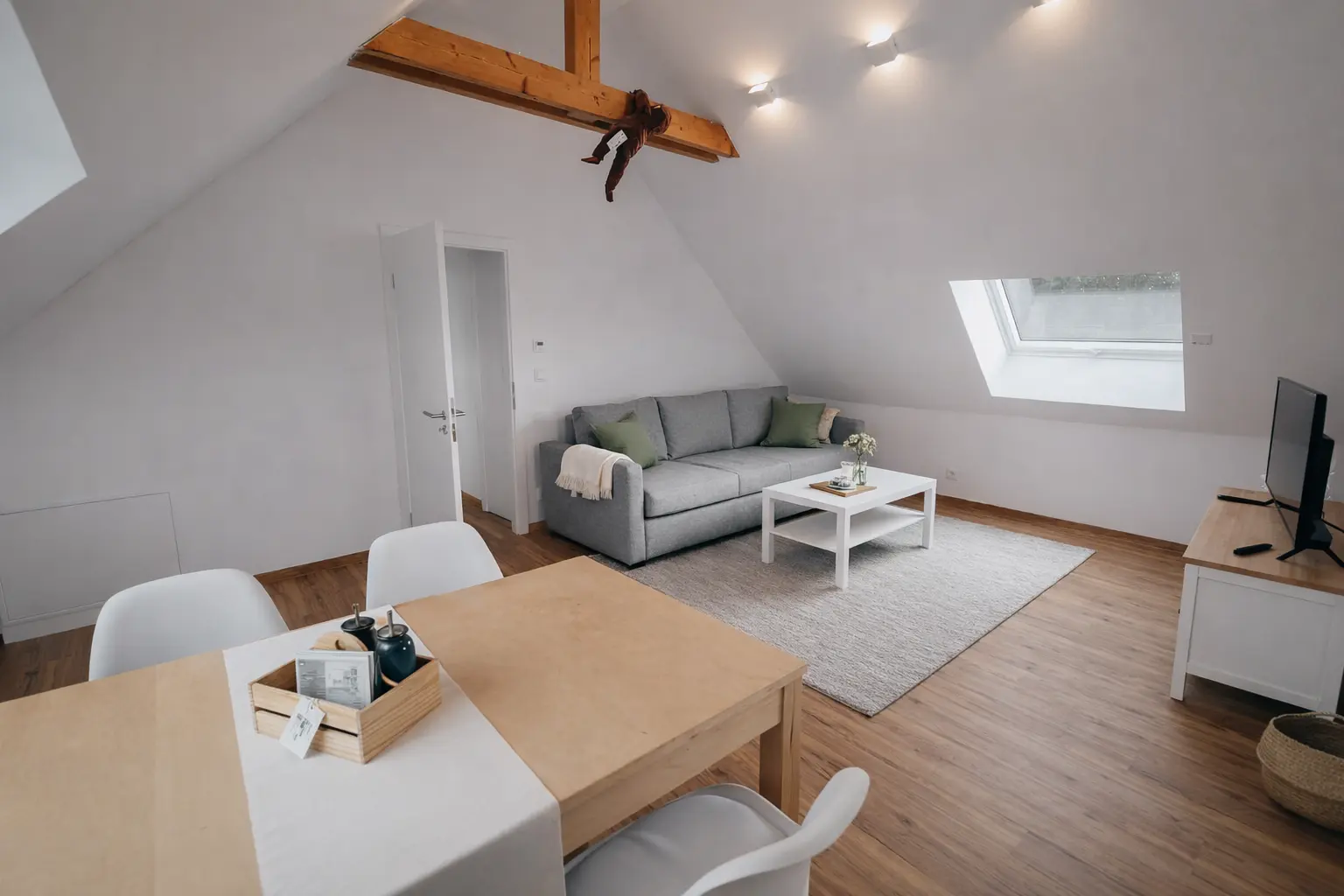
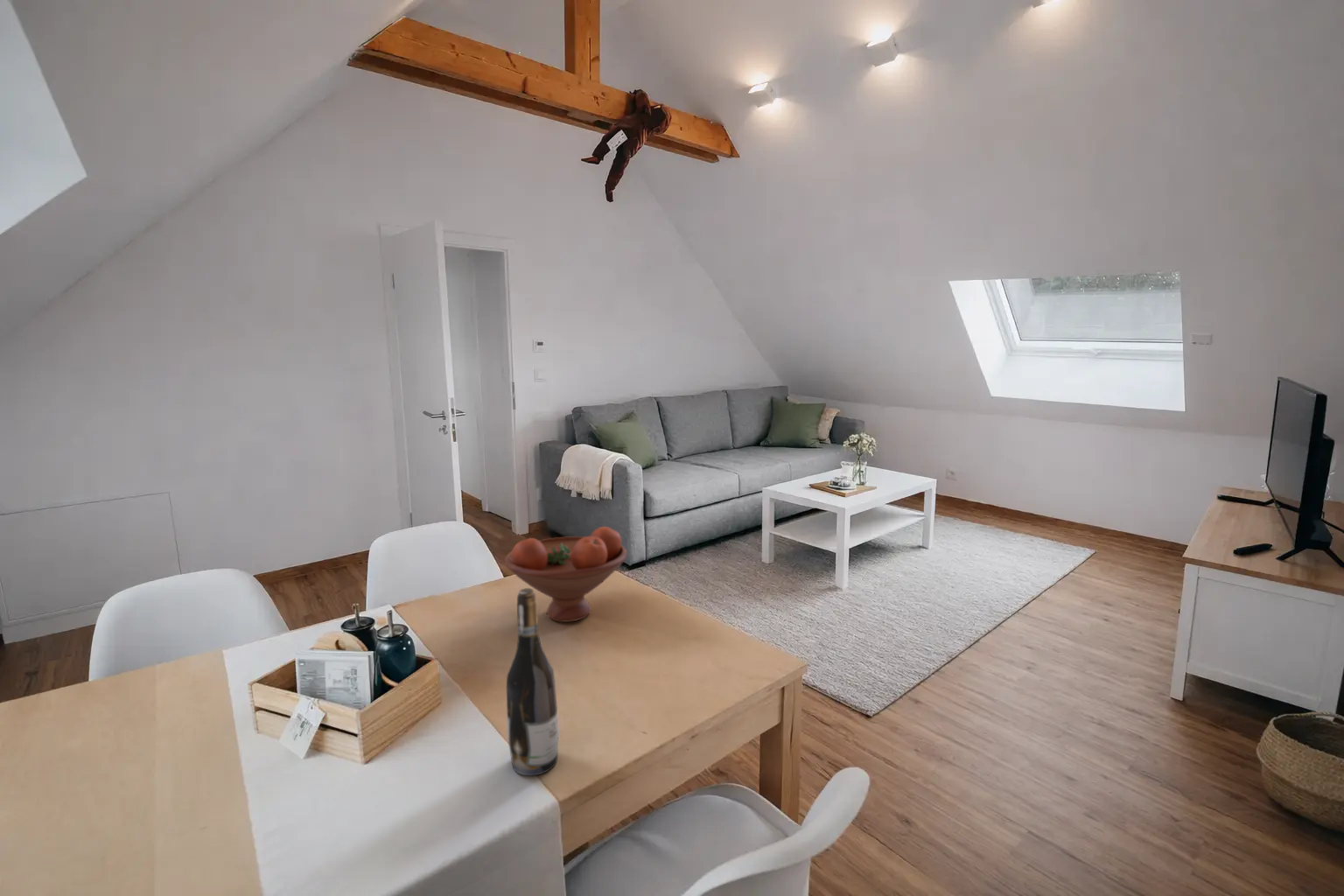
+ wine bottle [506,587,560,776]
+ fruit bowl [504,526,628,623]
